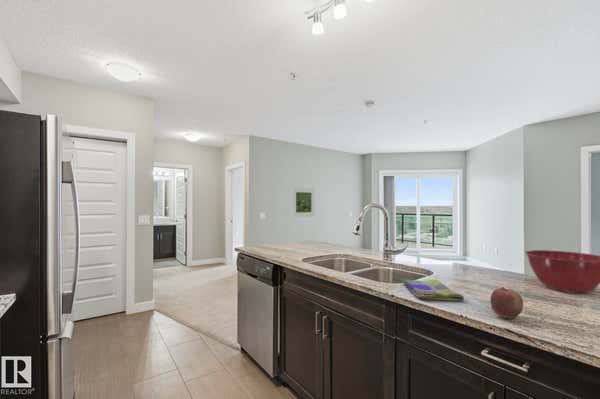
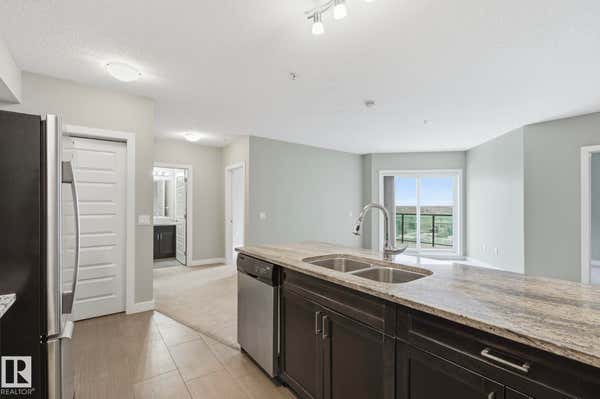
- dish towel [402,278,465,302]
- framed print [291,187,316,218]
- mixing bowl [524,249,600,294]
- apple [490,286,524,319]
